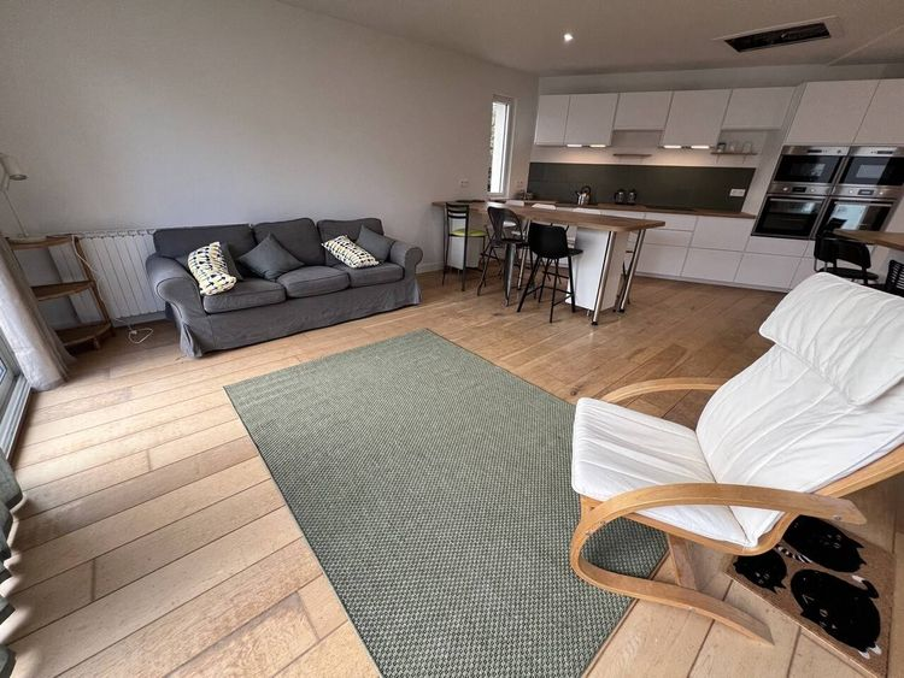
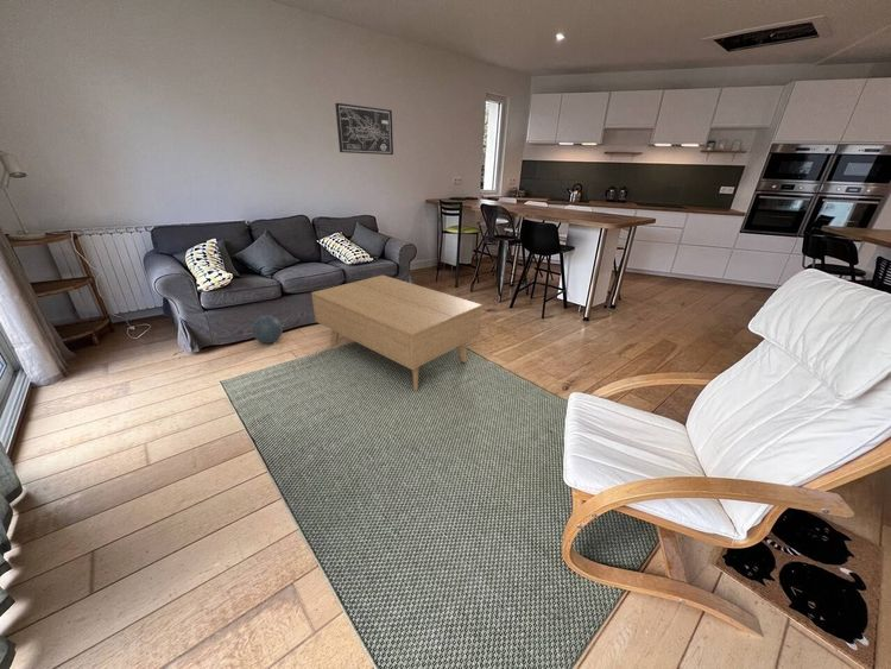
+ wall art [334,102,394,156]
+ coffee table [310,274,484,392]
+ ball [251,315,284,345]
